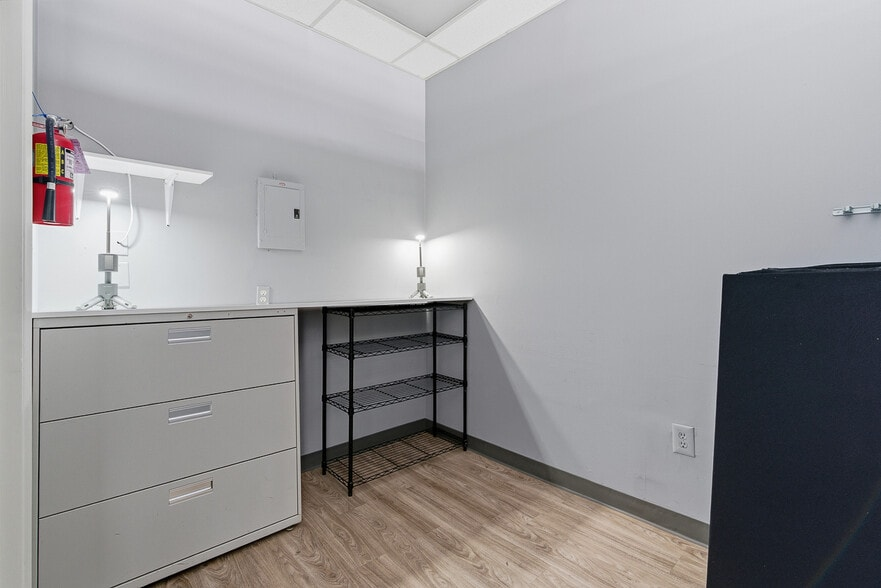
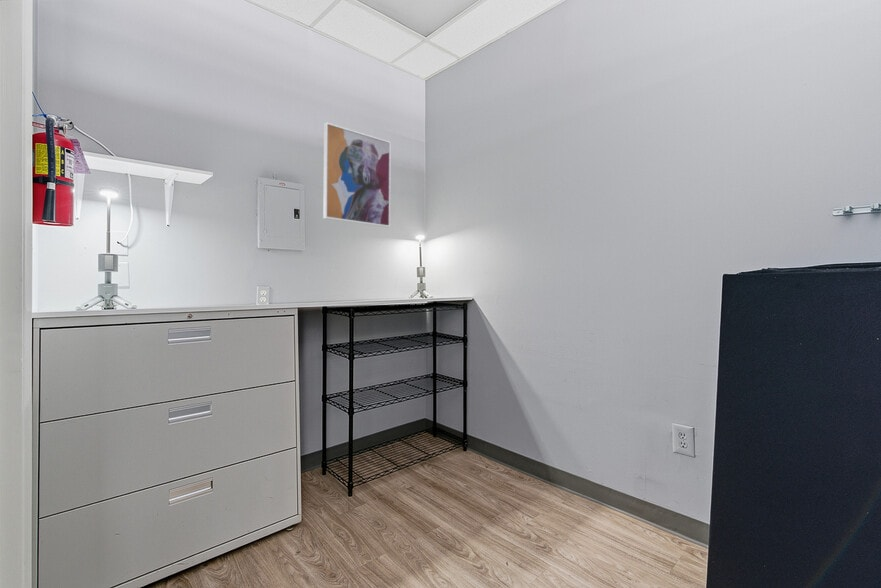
+ wall art [322,121,392,228]
